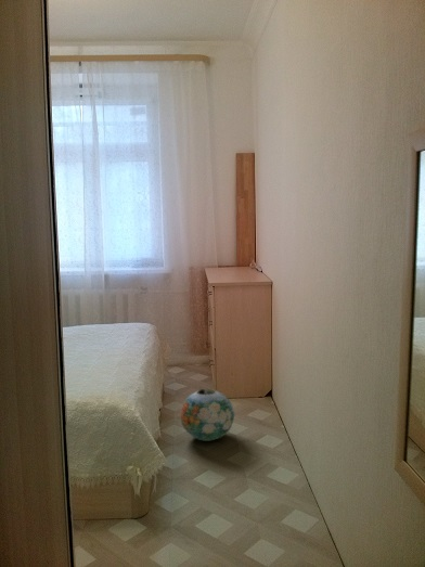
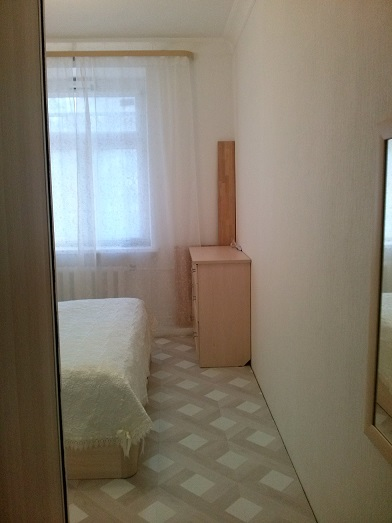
- lantern [179,388,235,442]
